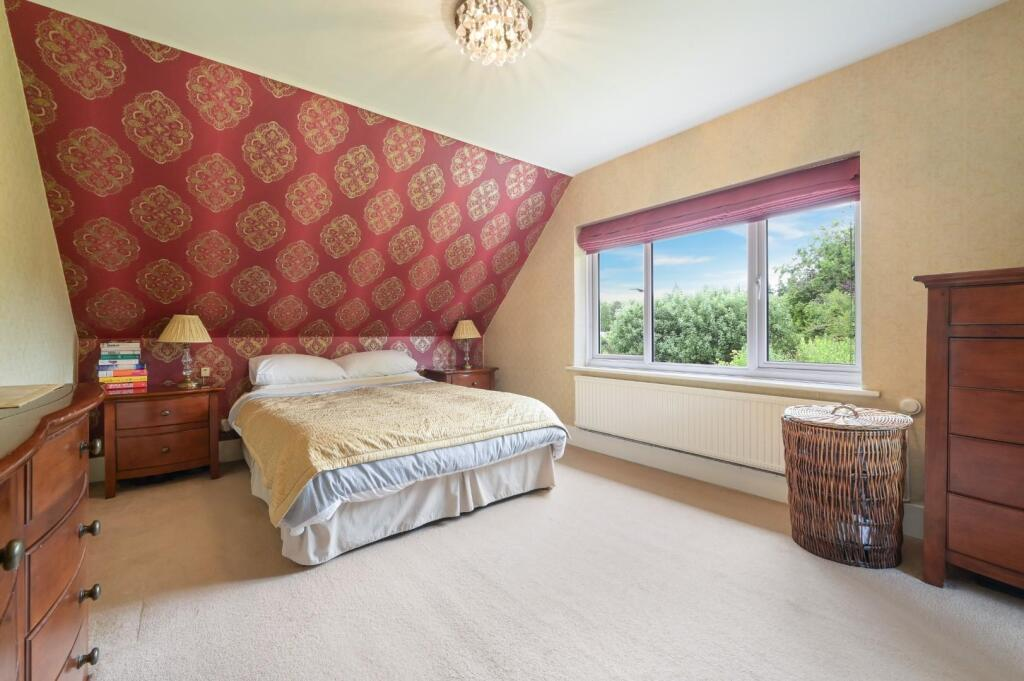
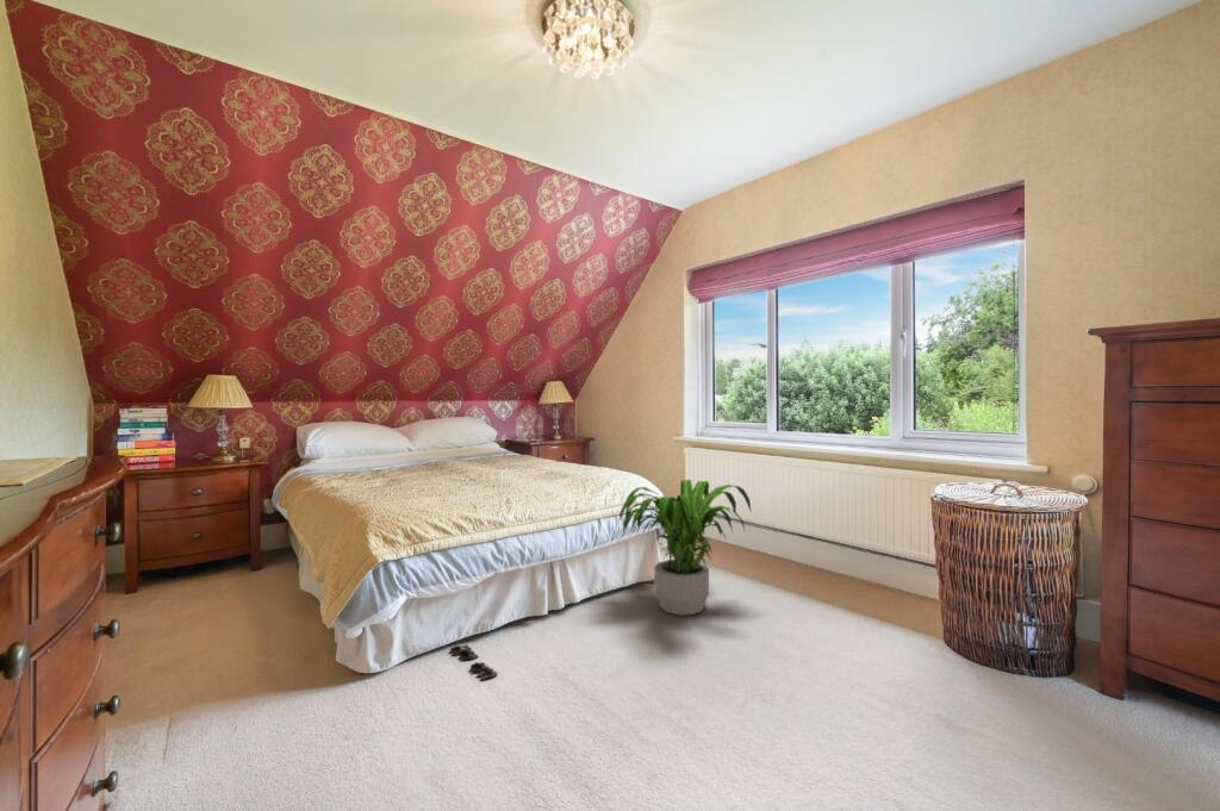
+ shoe [449,643,498,681]
+ potted plant [618,479,752,616]
